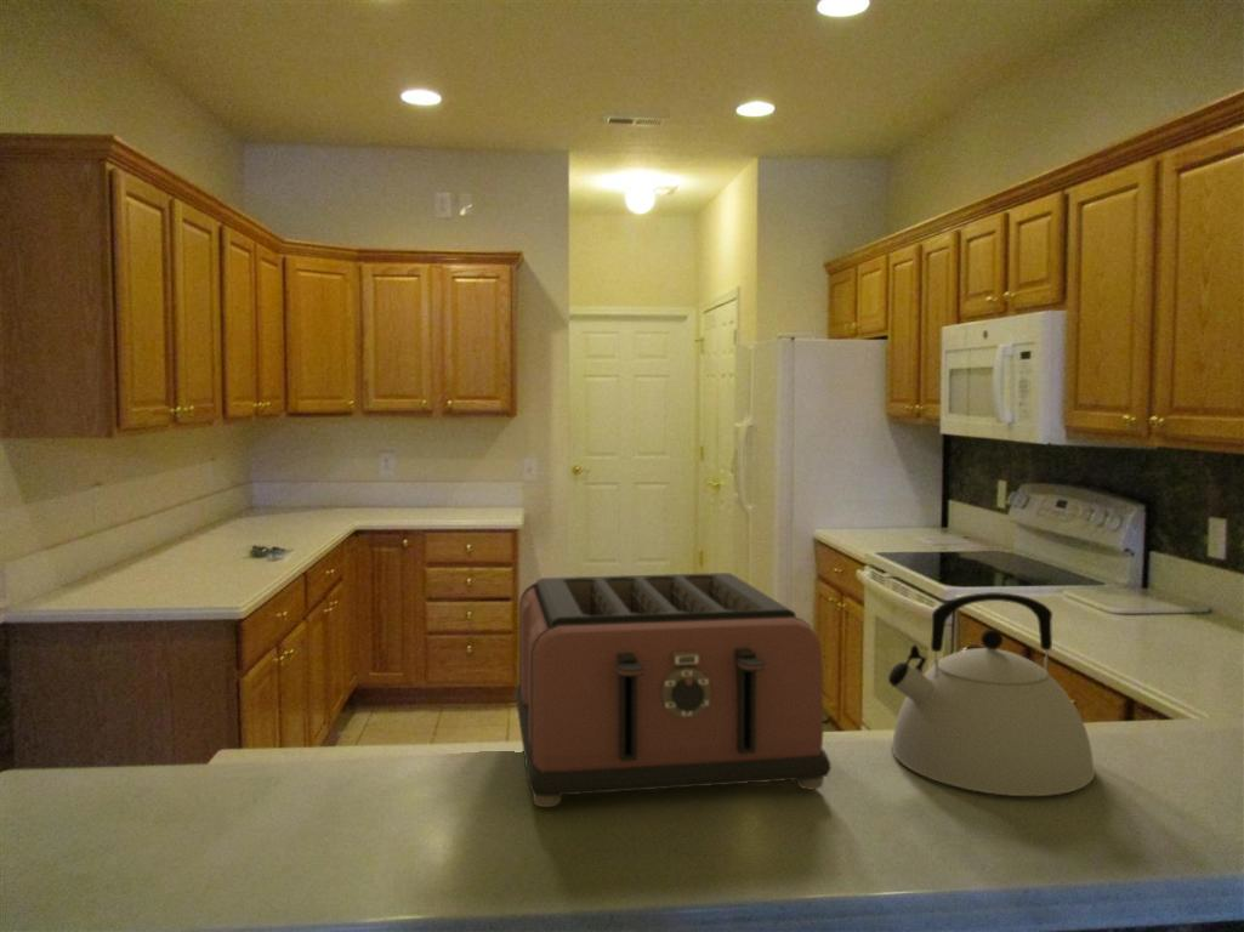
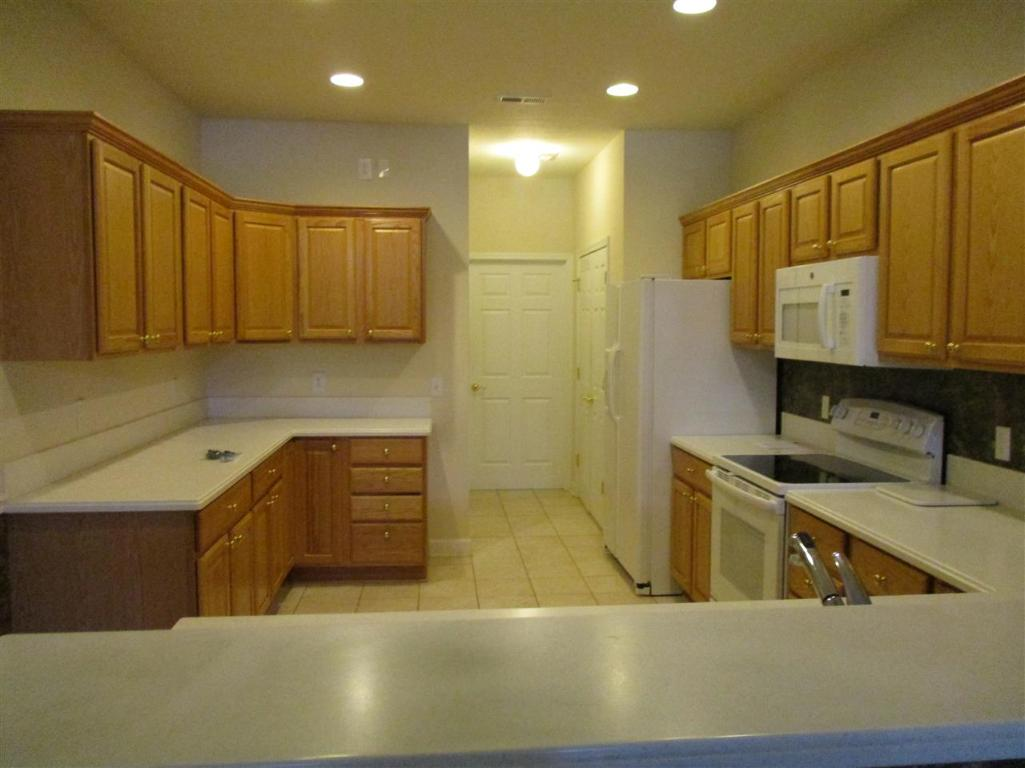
- kettle [887,591,1096,797]
- toaster [515,572,831,808]
